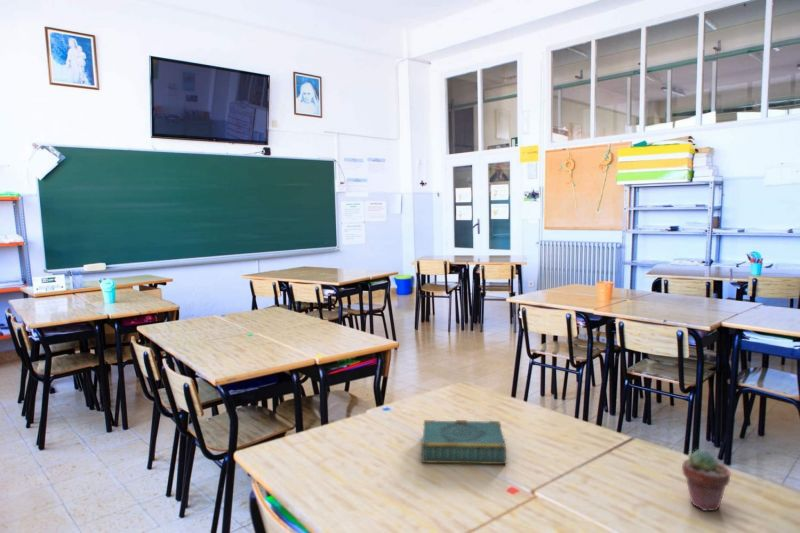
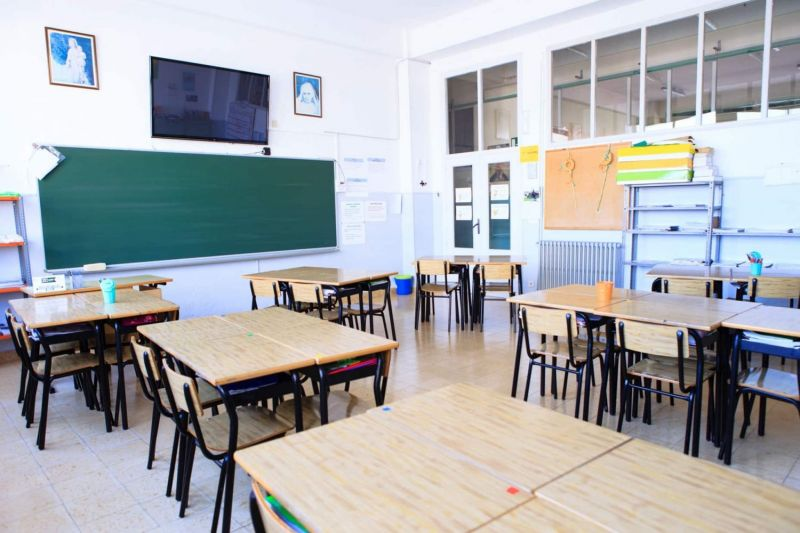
- book [421,419,508,465]
- potted succulent [681,448,731,512]
